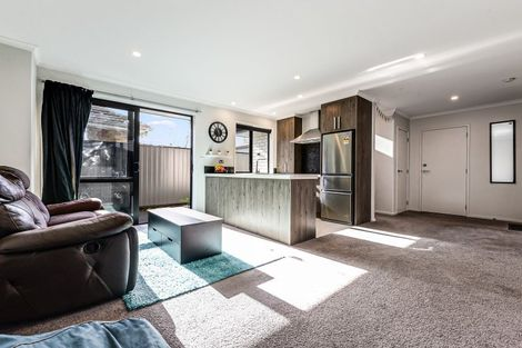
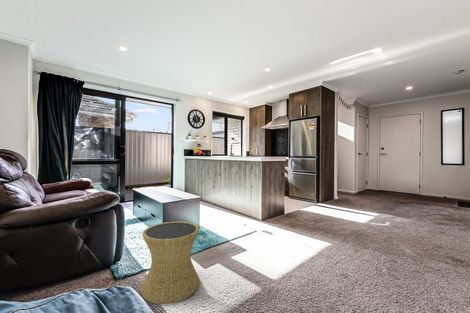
+ side table [140,220,201,305]
